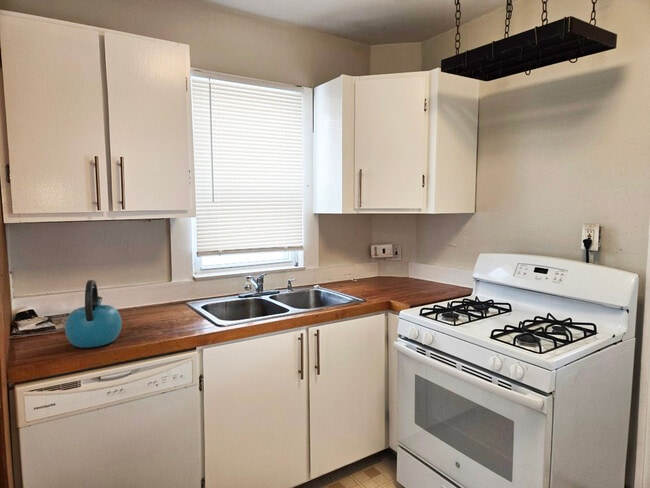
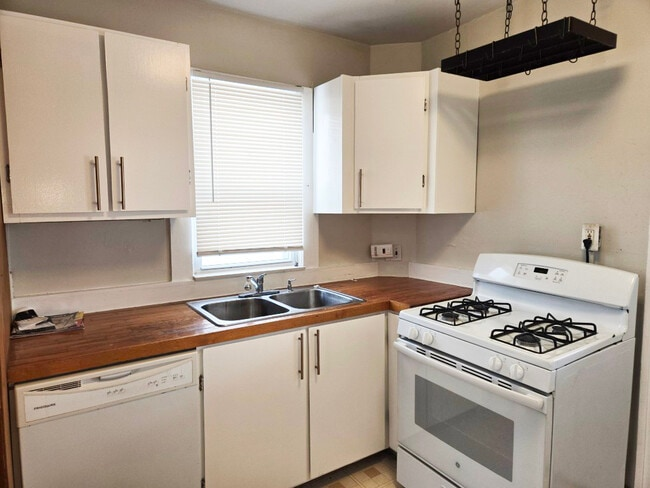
- kettle [64,279,123,349]
